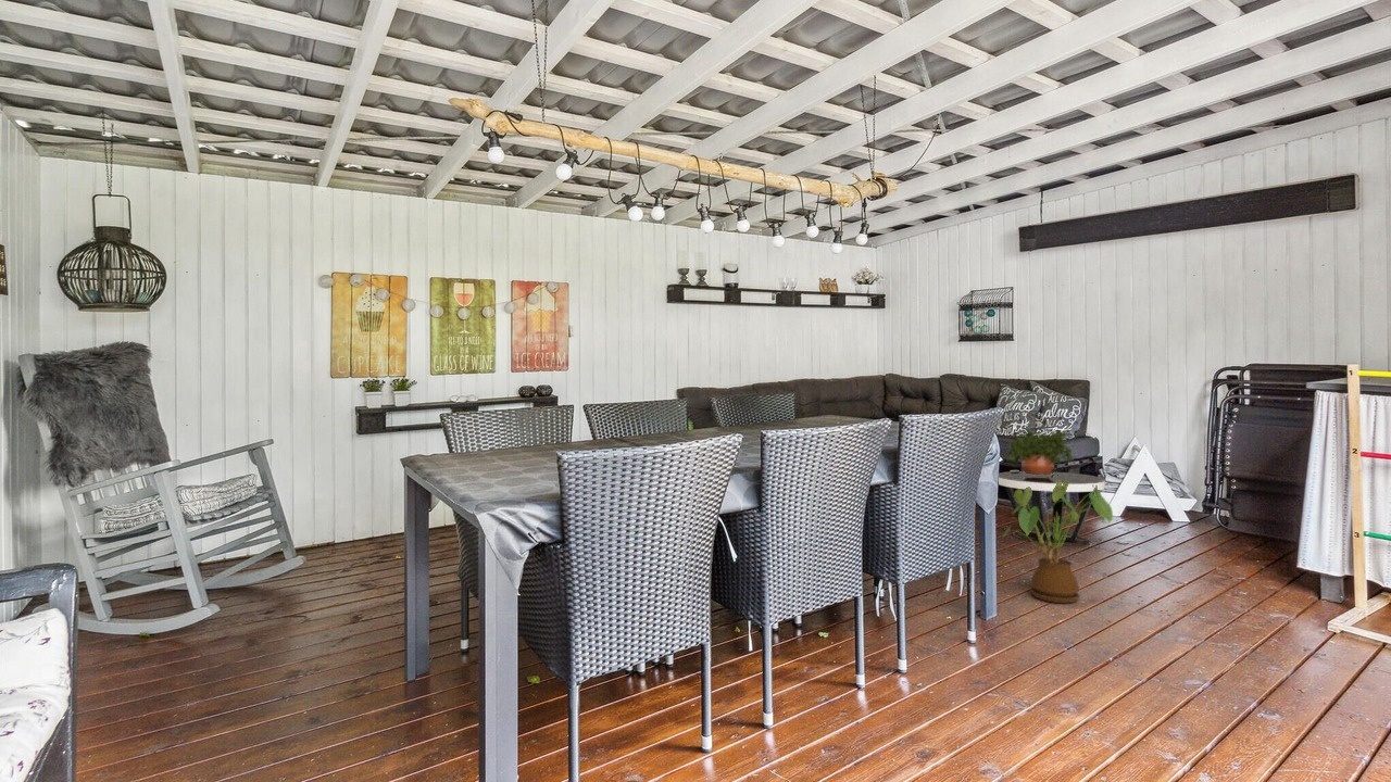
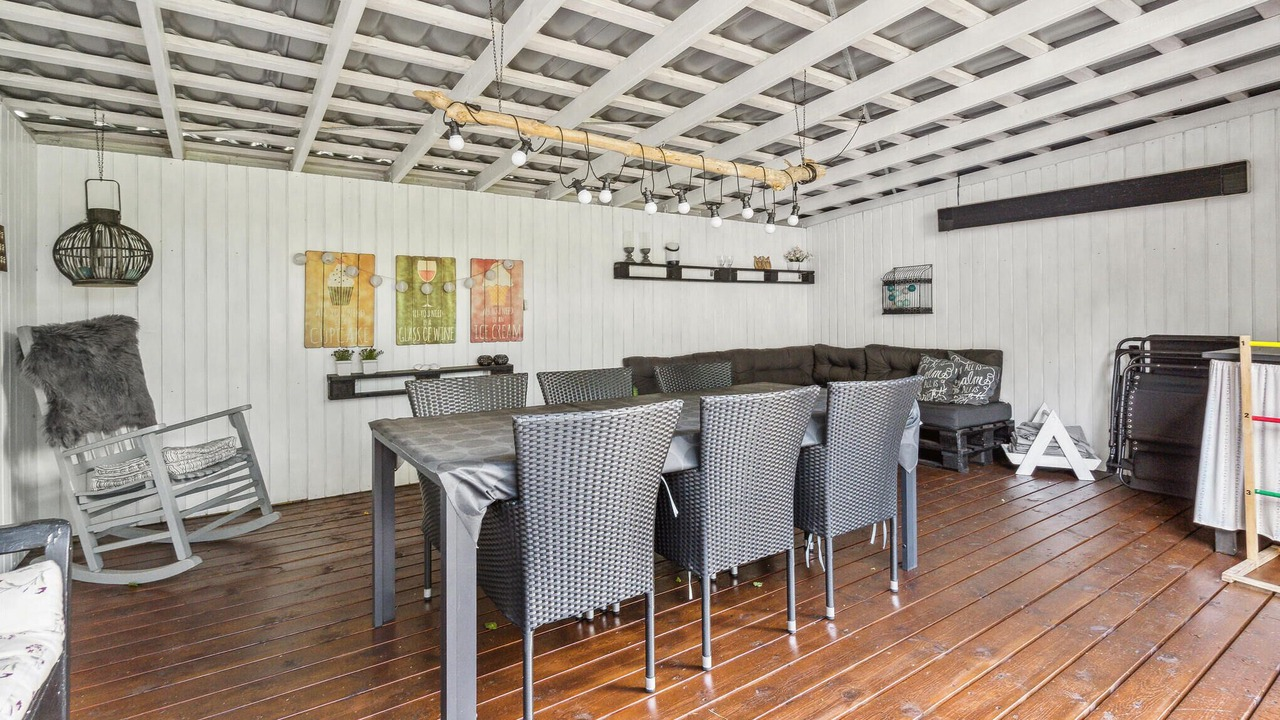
- house plant [1001,481,1114,604]
- potted plant [1002,428,1075,478]
- side table [998,469,1106,546]
